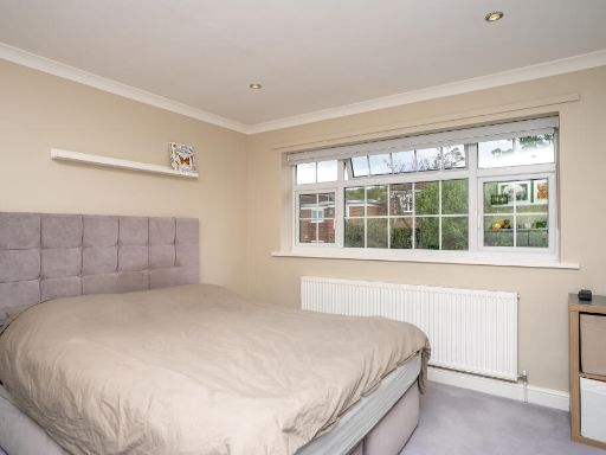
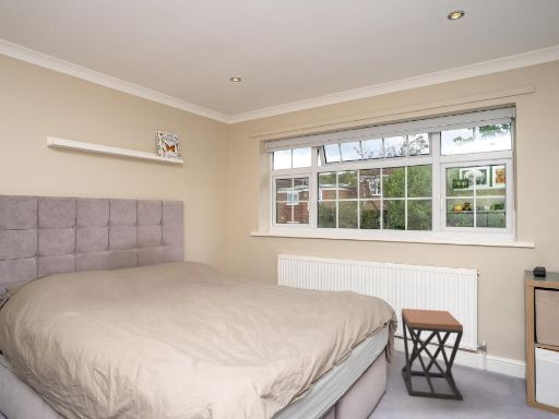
+ stool [401,308,464,402]
